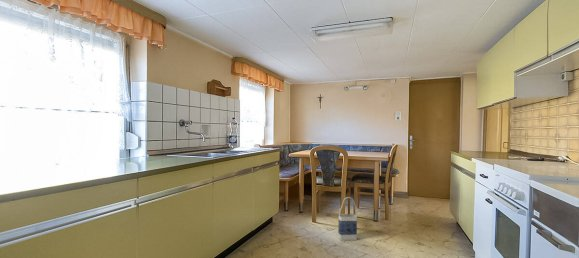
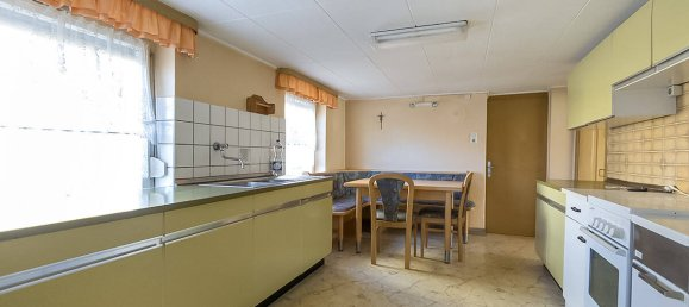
- bag [337,196,358,241]
